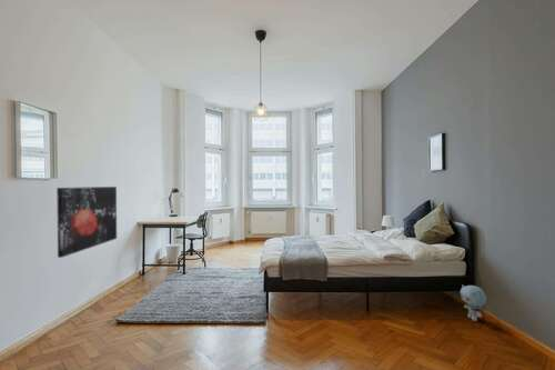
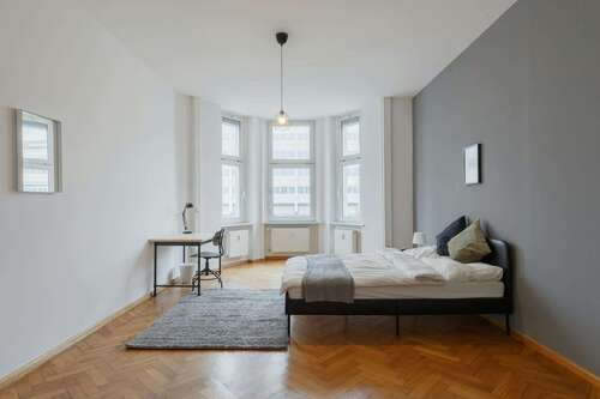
- wall art [56,186,118,259]
- plush toy [460,284,487,322]
